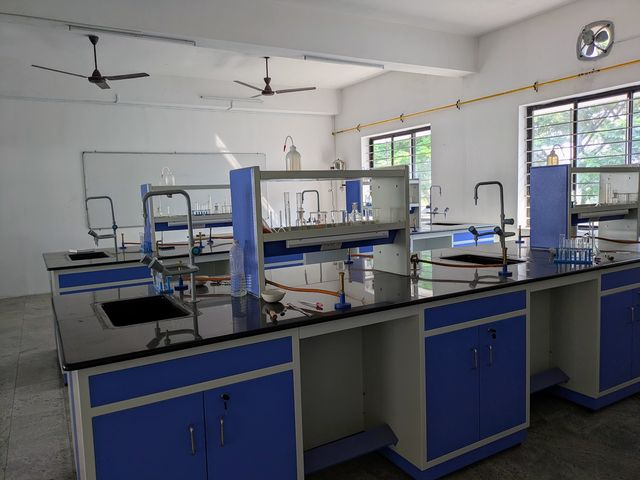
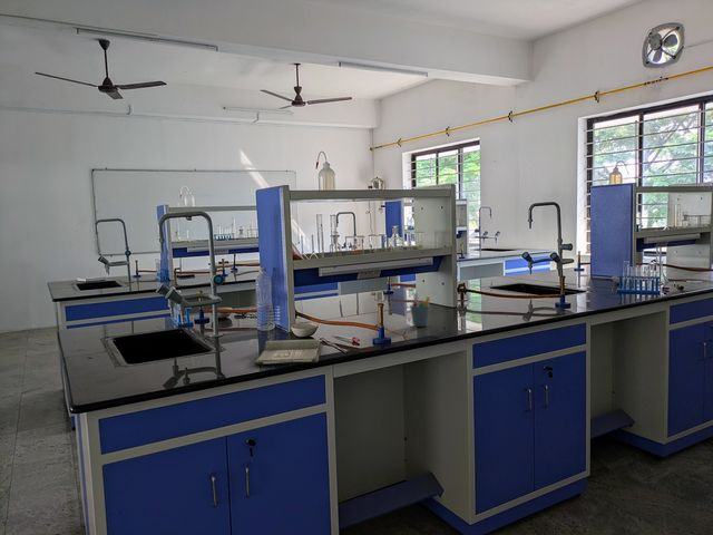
+ pen holder [409,292,431,328]
+ hardback book [254,339,324,366]
